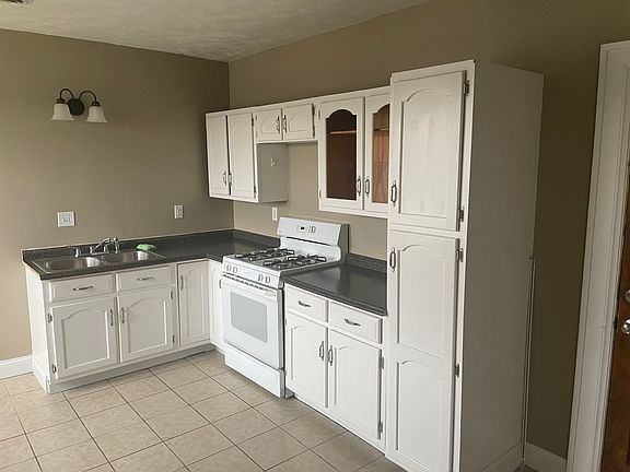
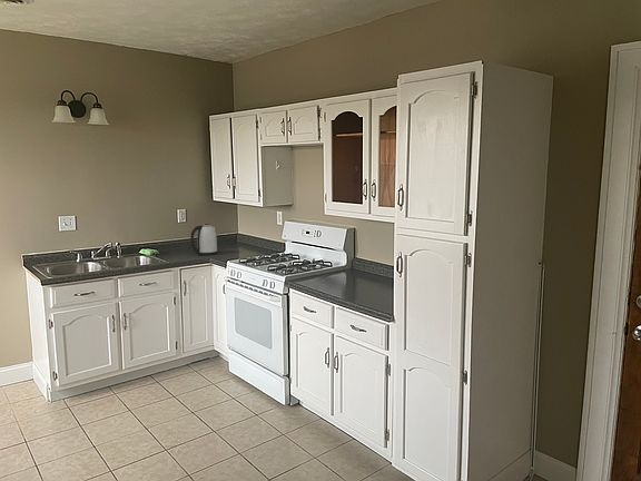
+ kettle [189,223,218,256]
